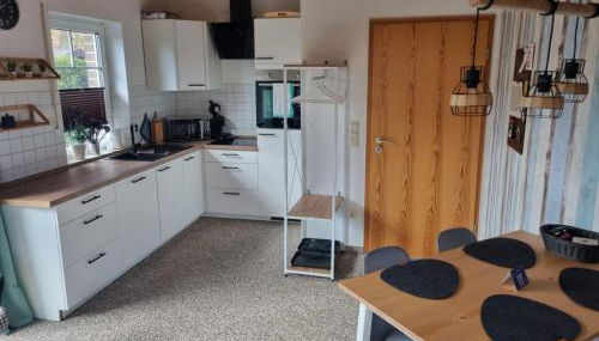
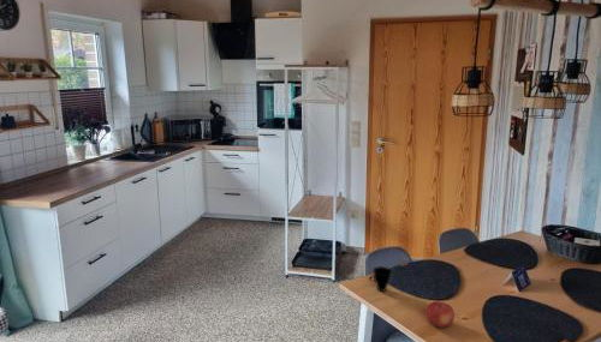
+ fruit [424,300,456,329]
+ cup [368,265,393,293]
